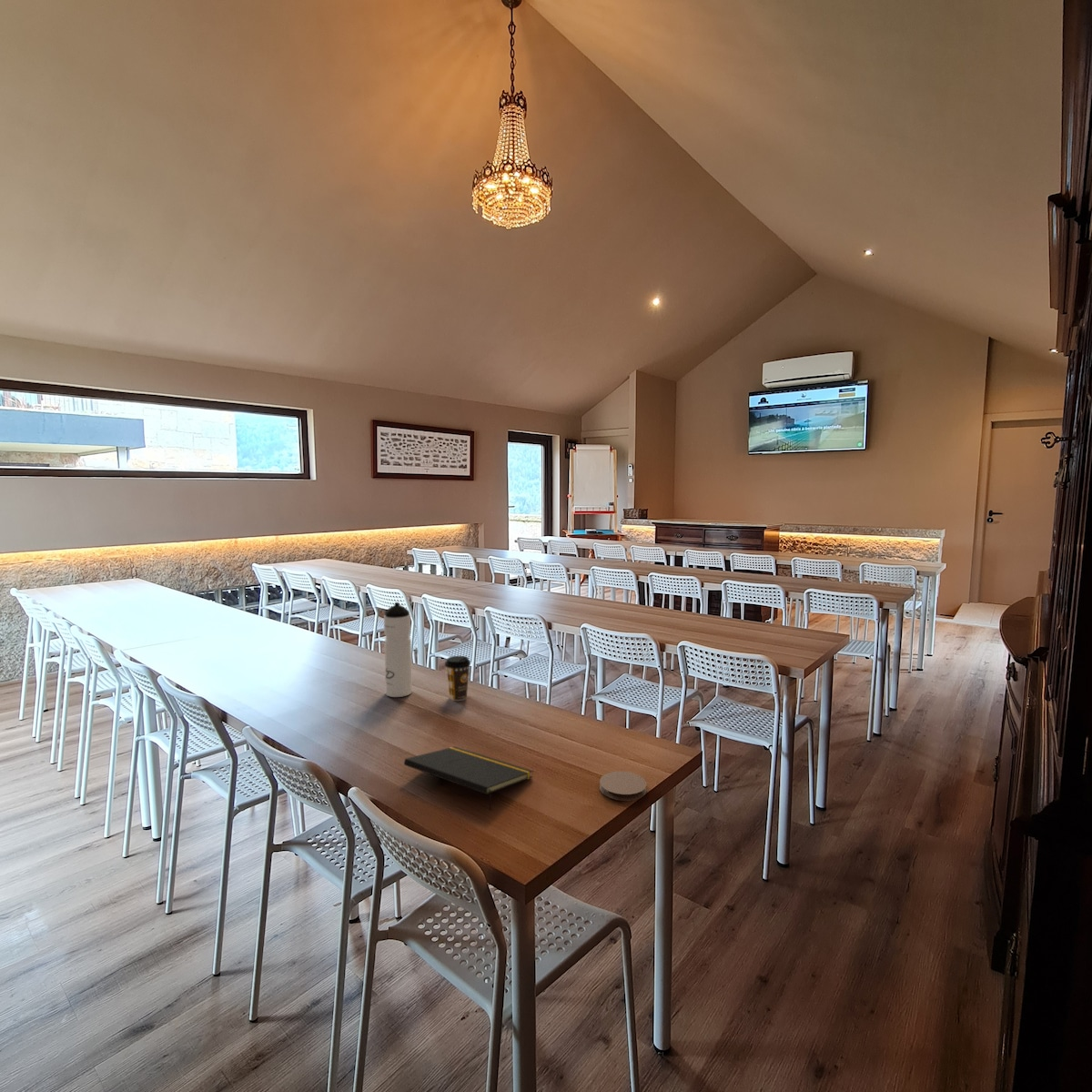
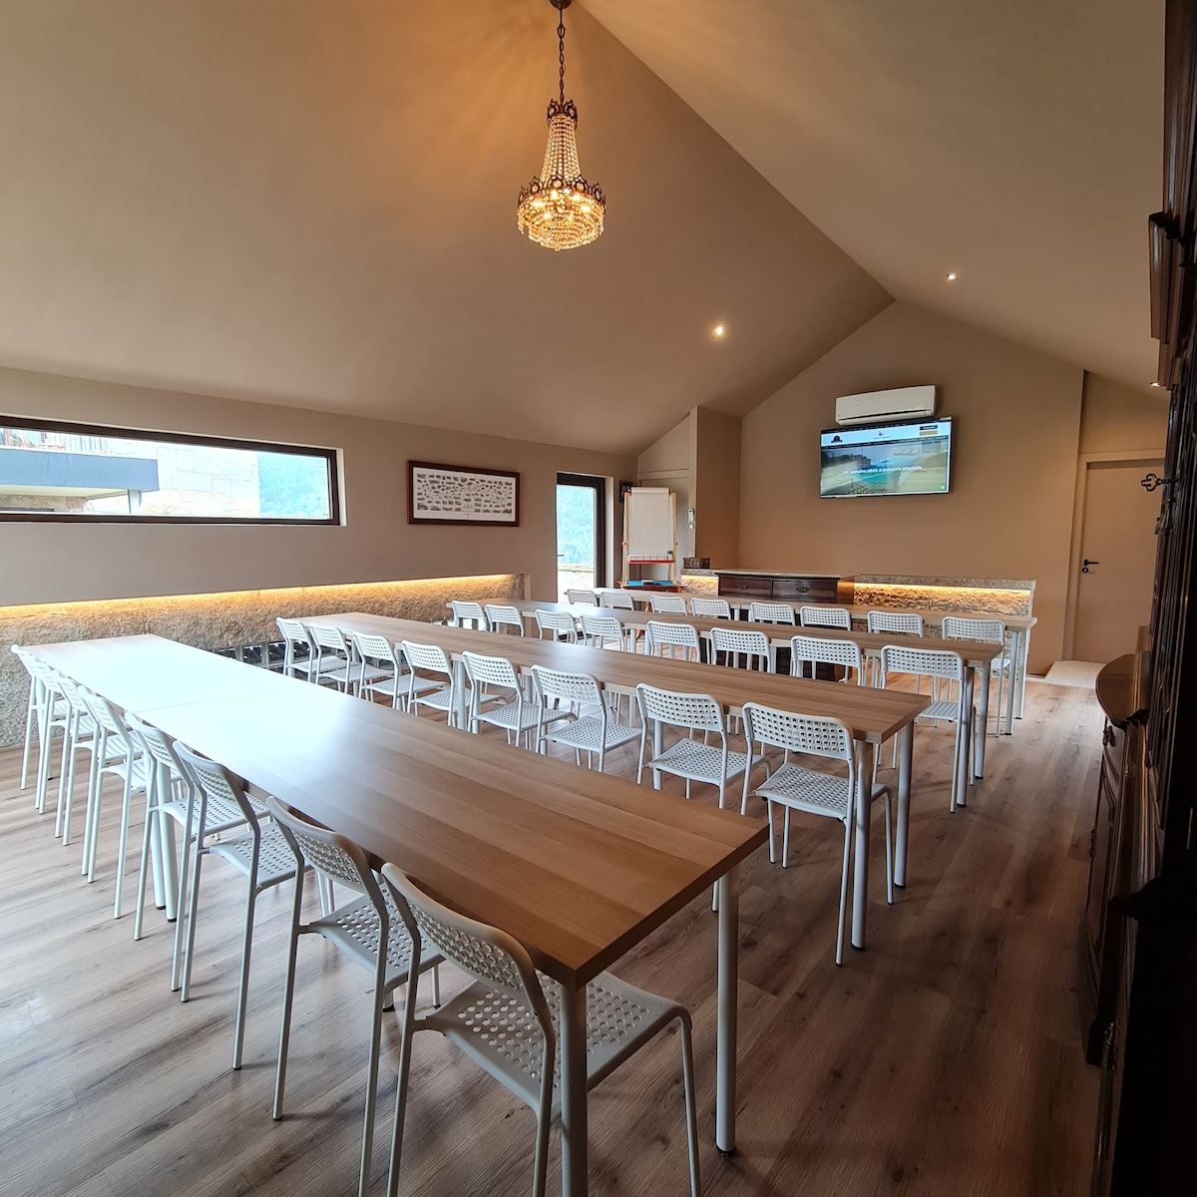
- water bottle [383,602,413,698]
- coffee cup [444,655,471,702]
- notepad [403,745,534,812]
- coaster [599,771,647,802]
